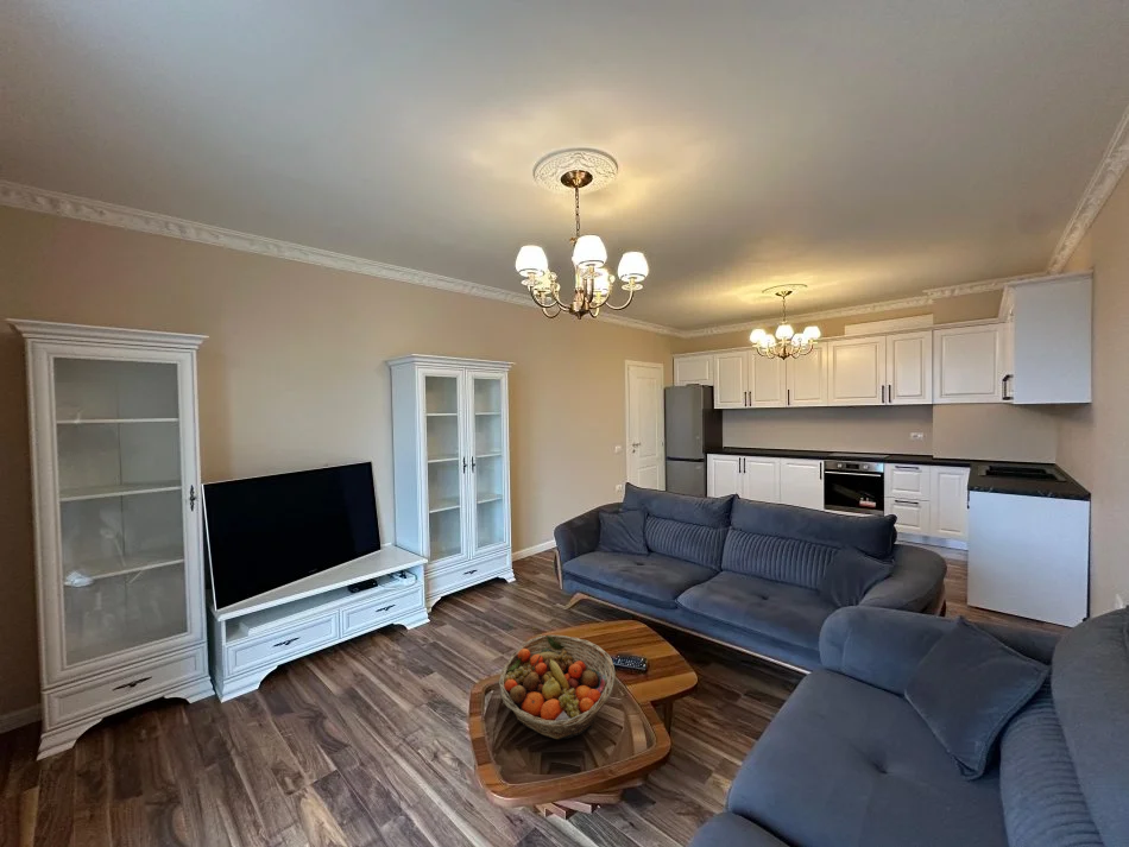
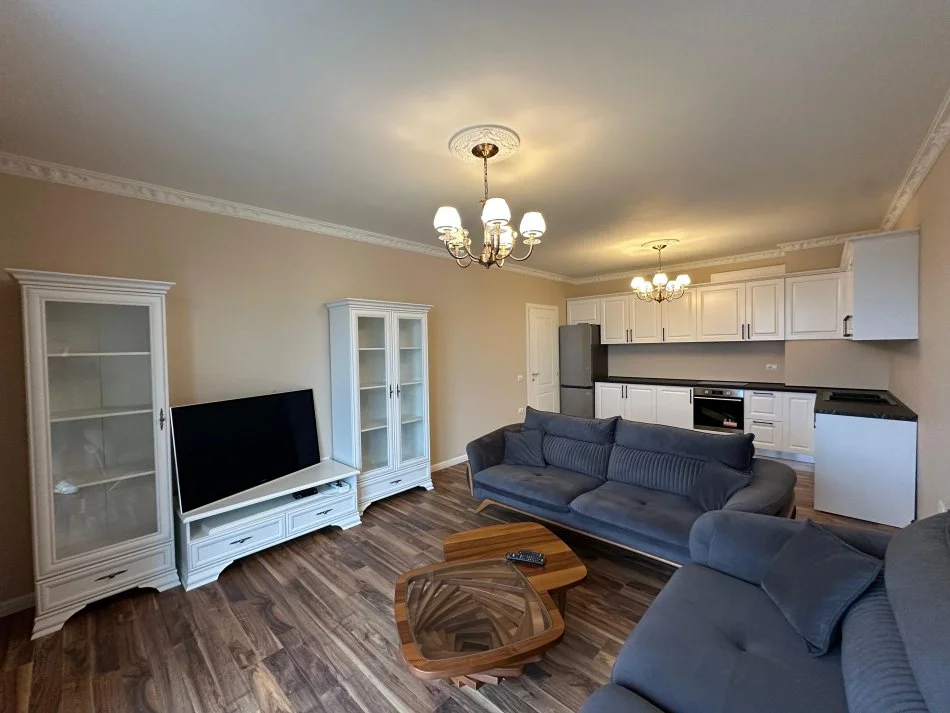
- fruit basket [498,633,616,740]
